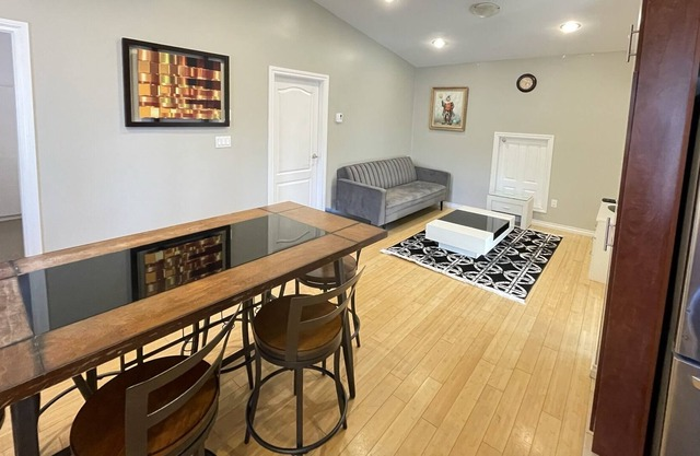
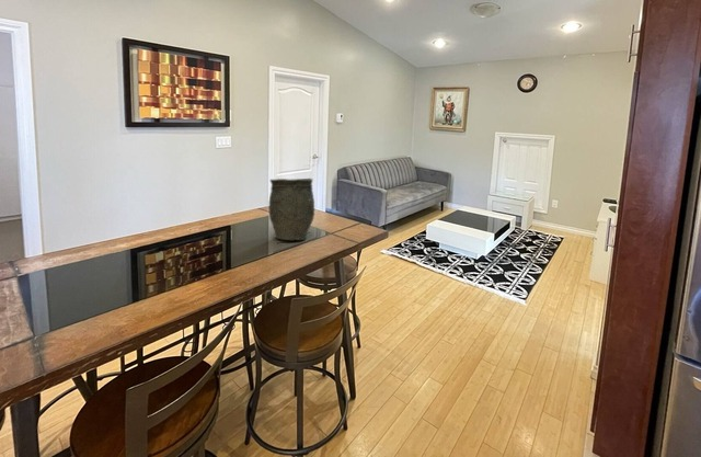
+ vase [267,178,315,241]
